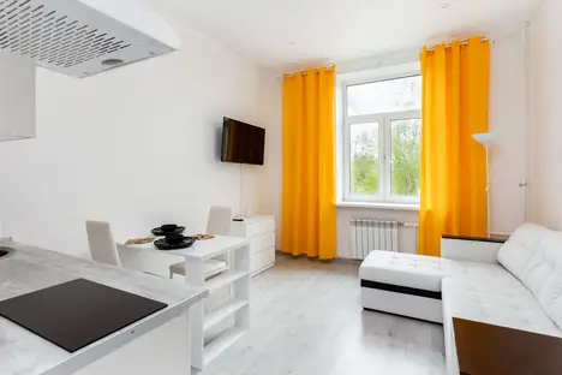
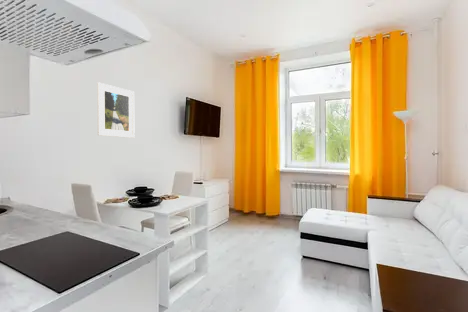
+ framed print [96,81,136,139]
